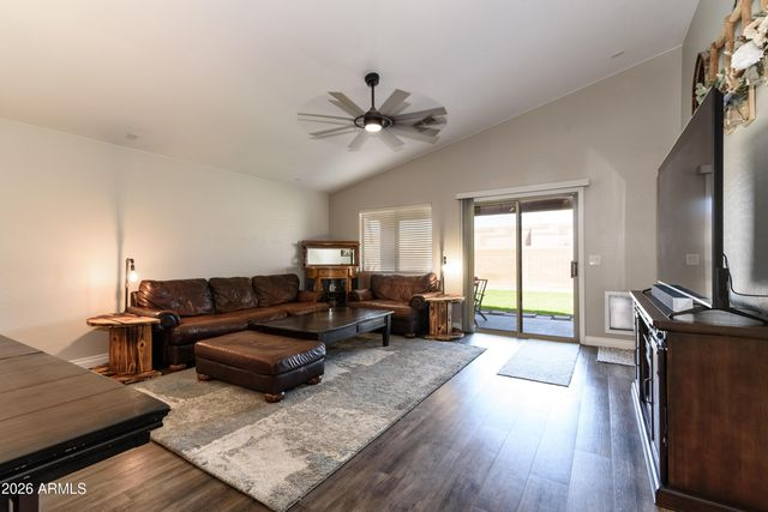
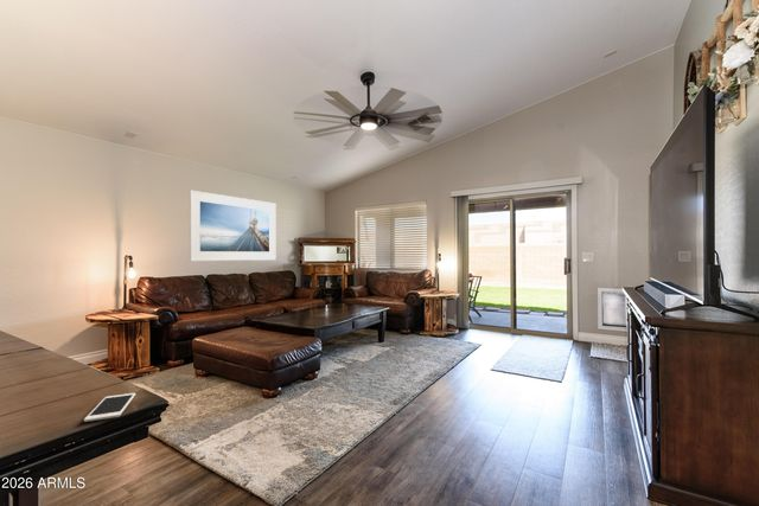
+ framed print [189,190,278,262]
+ cell phone [83,392,136,423]
